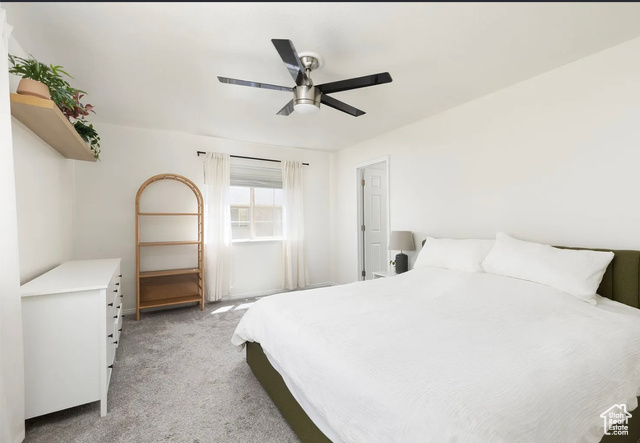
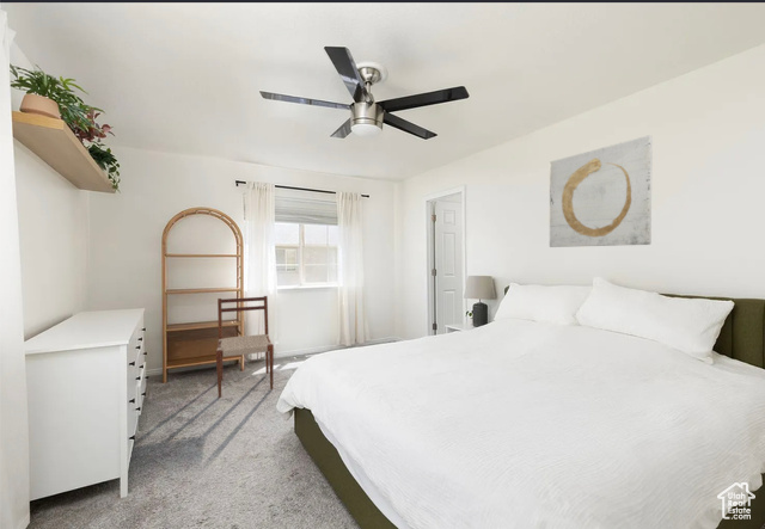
+ chair [215,295,275,399]
+ wall art [549,134,654,248]
